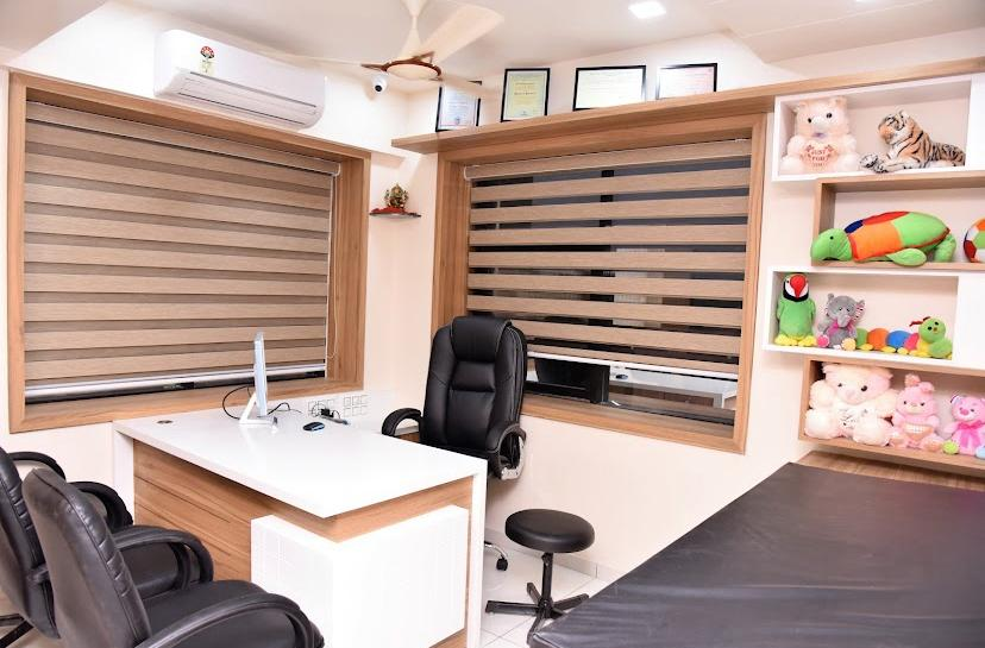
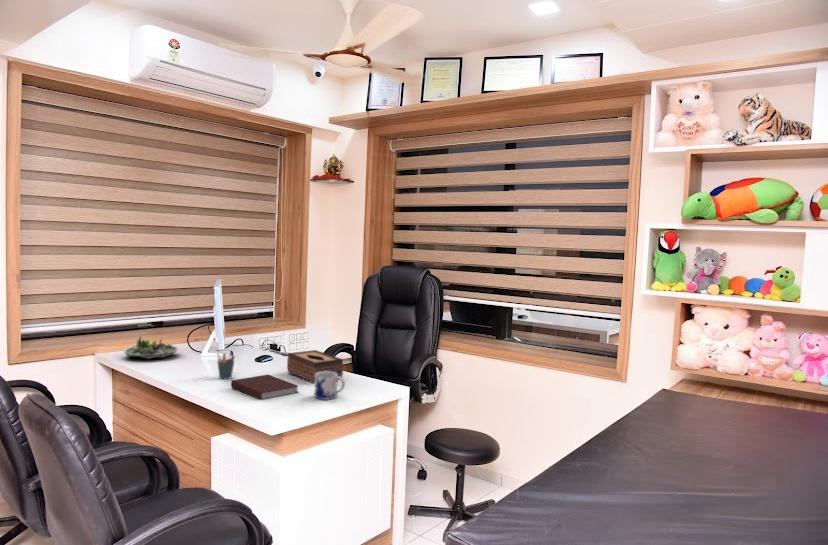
+ succulent planter [123,335,179,360]
+ pen holder [216,352,236,380]
+ mug [313,371,346,401]
+ notebook [230,374,300,401]
+ tissue box [286,349,344,385]
